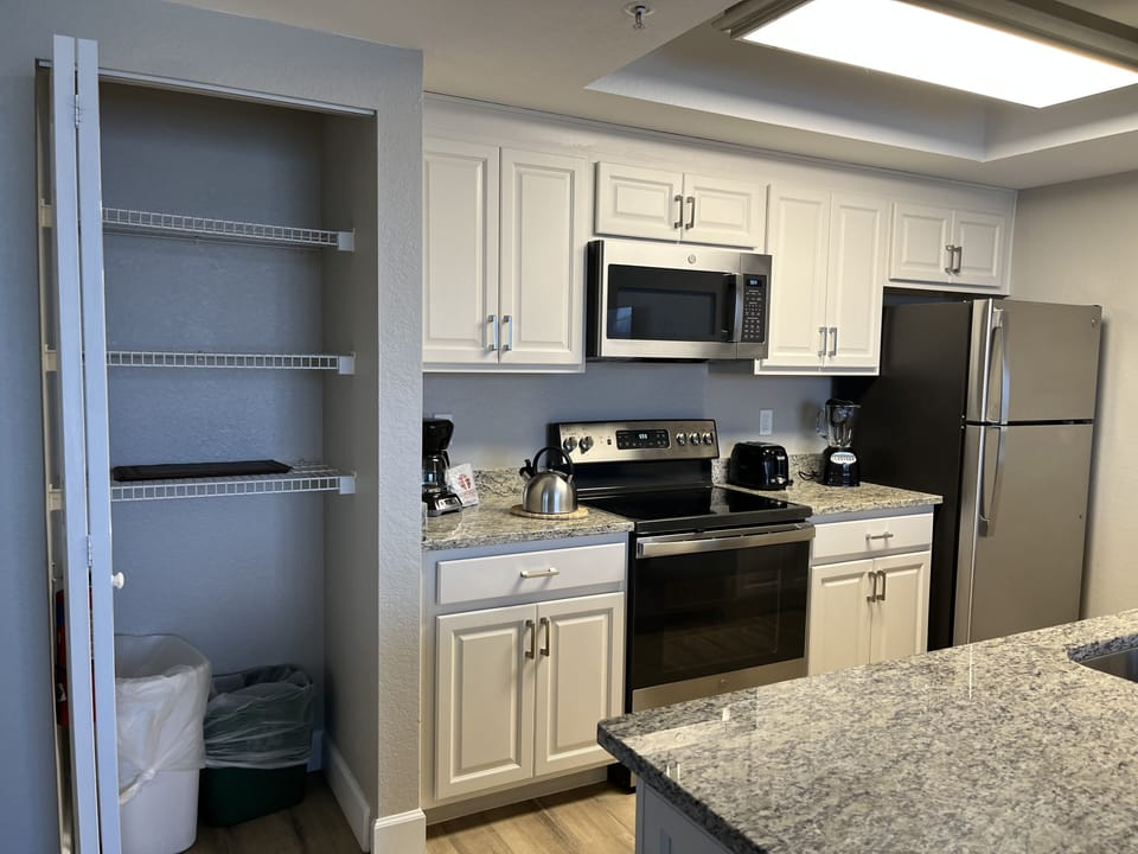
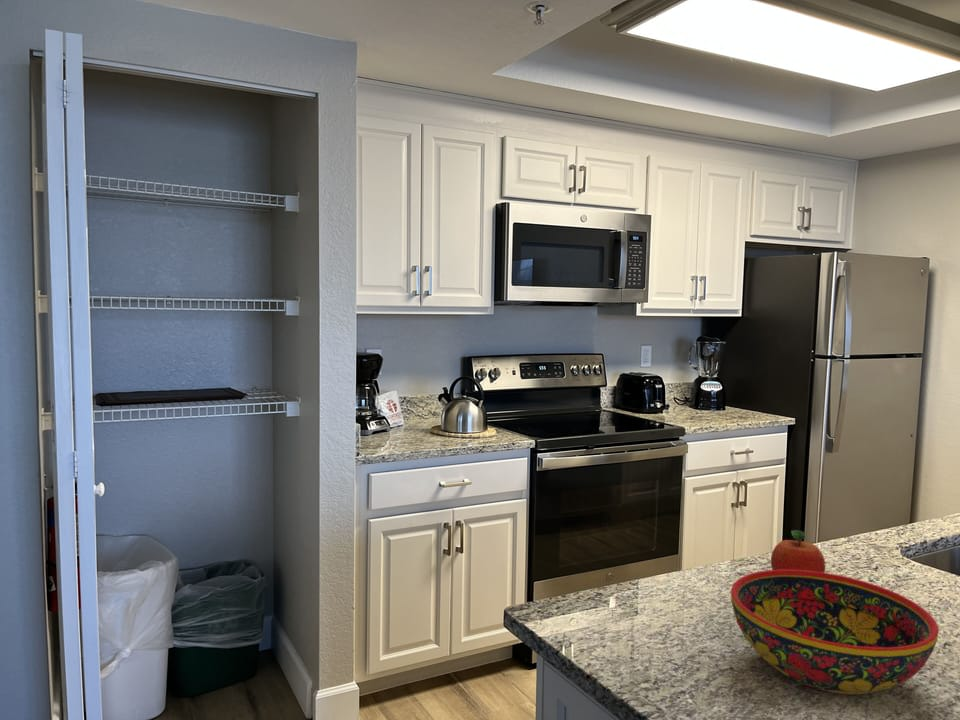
+ bowl [730,569,940,695]
+ fruit [770,529,826,573]
